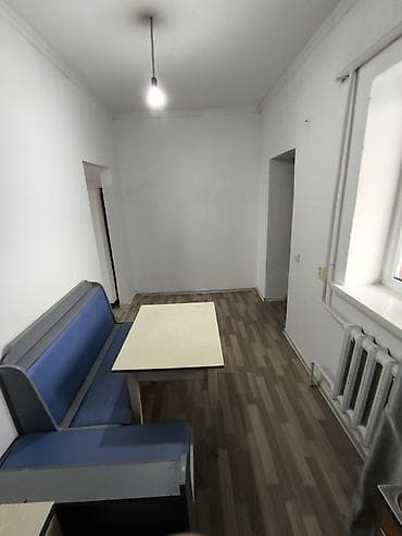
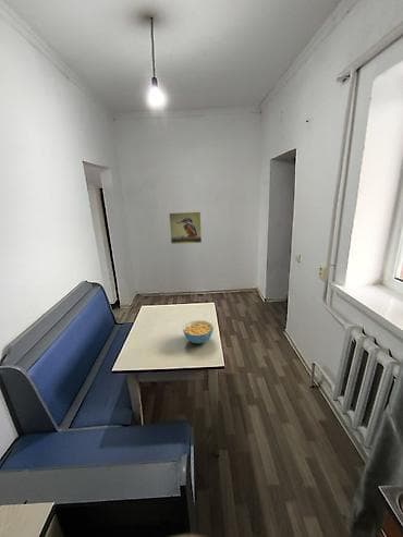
+ cereal bowl [182,319,215,344]
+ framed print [168,211,203,245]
